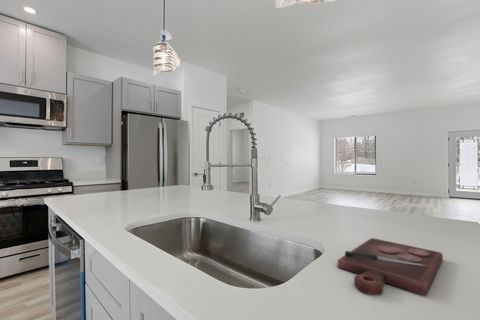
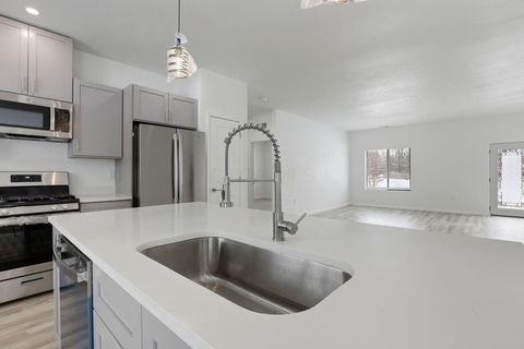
- cutting board [337,237,444,296]
